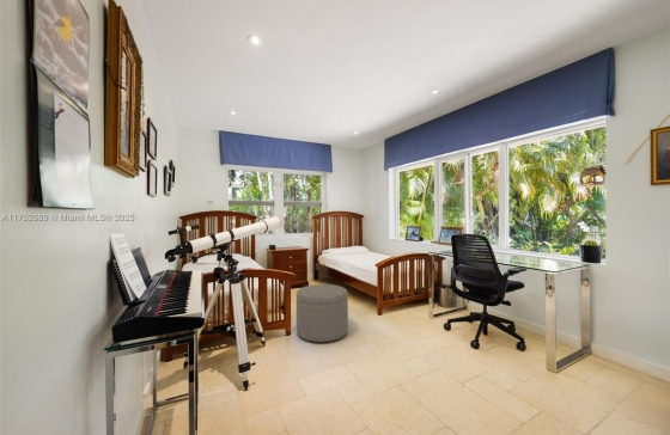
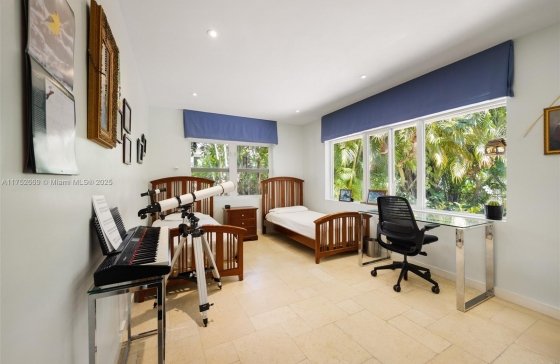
- ottoman [296,283,349,343]
